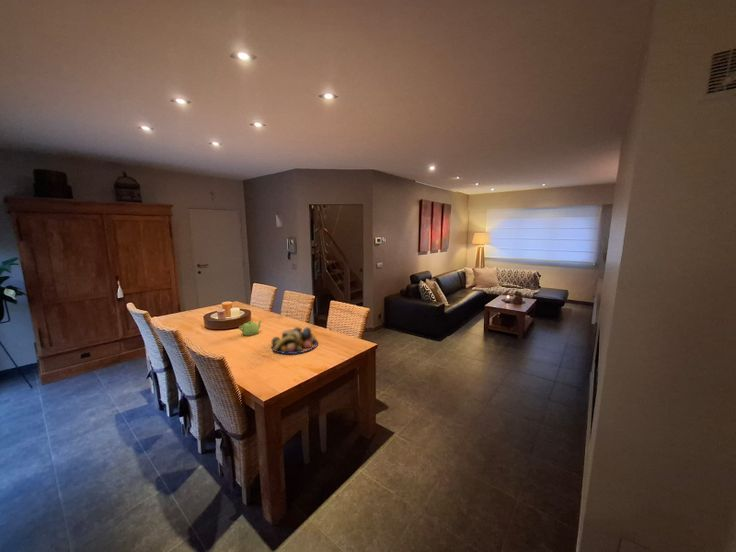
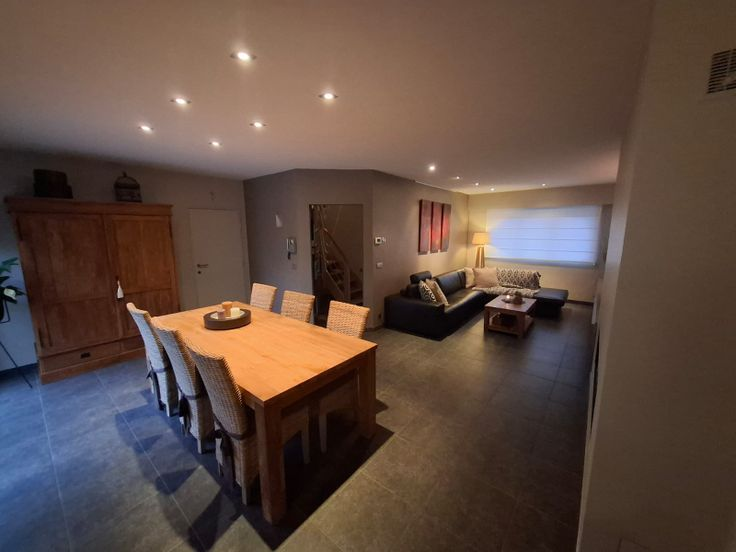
- fruit bowl [270,326,319,355]
- teapot [238,319,263,337]
